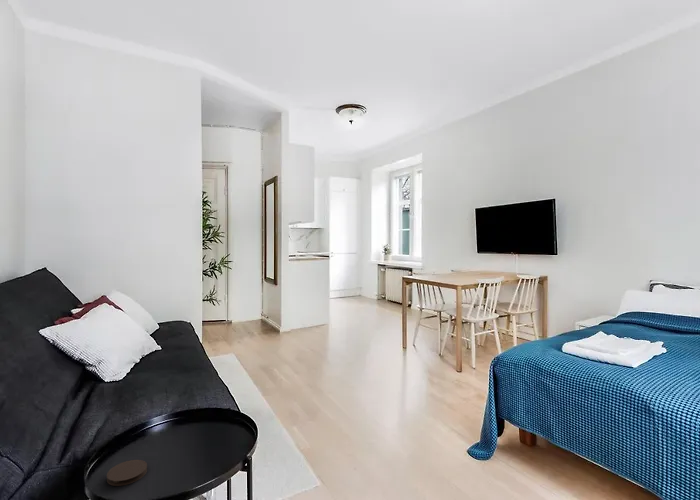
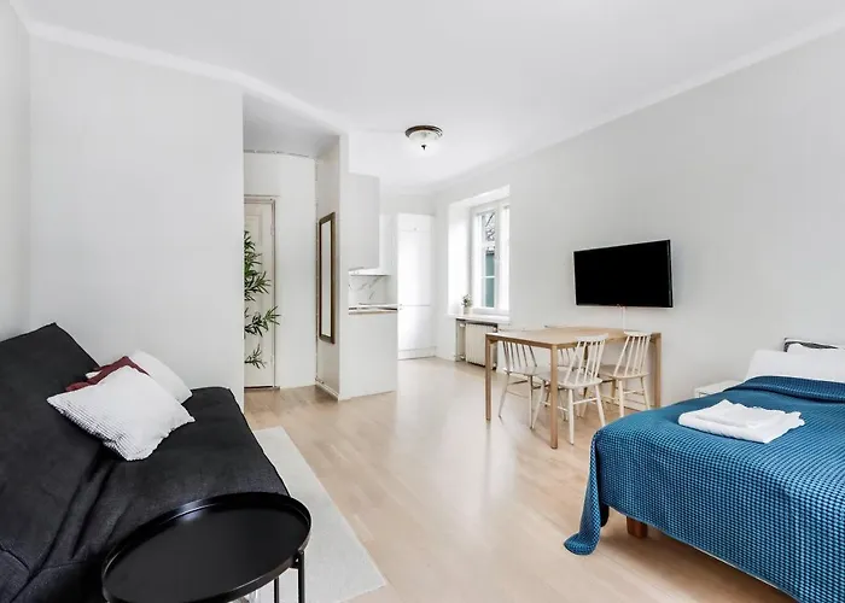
- coaster [106,459,148,487]
